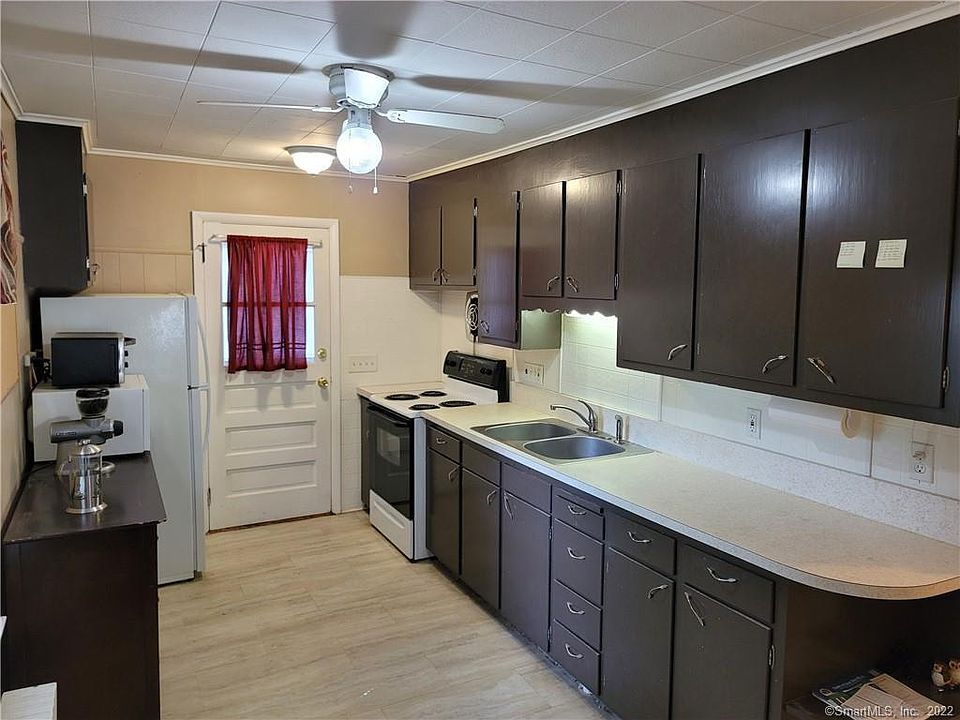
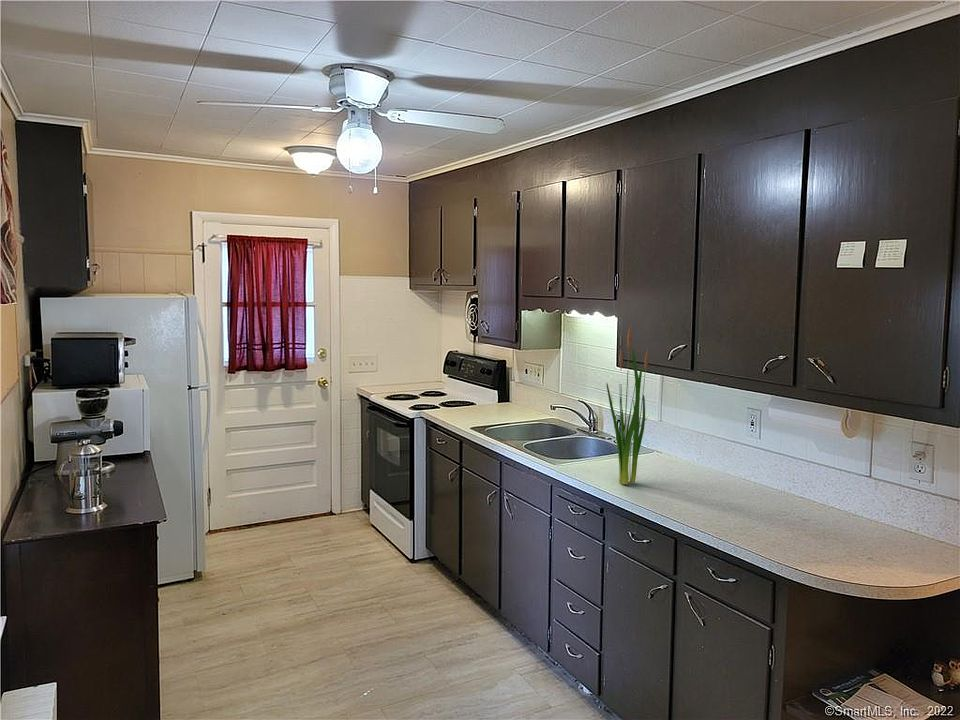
+ plant [605,327,649,485]
